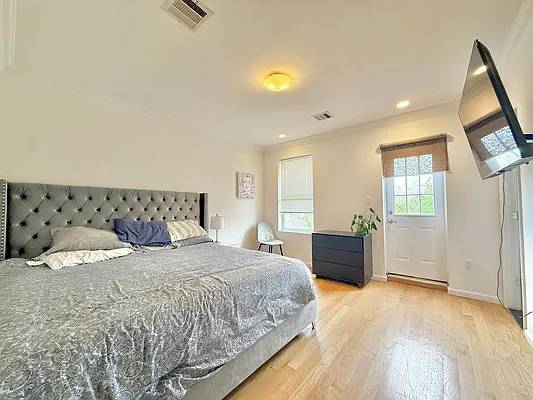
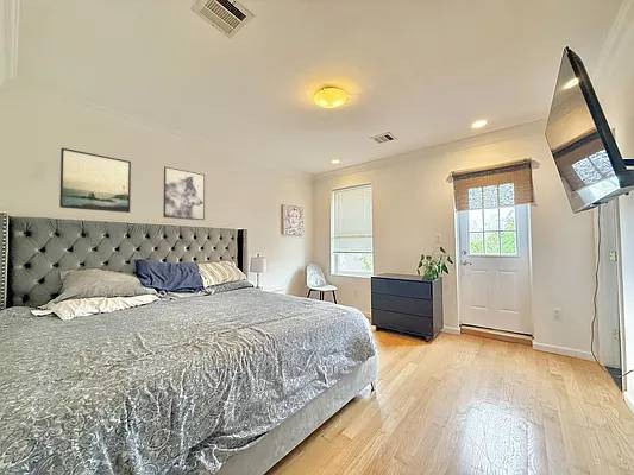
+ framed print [58,147,132,214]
+ wall art [162,165,206,221]
